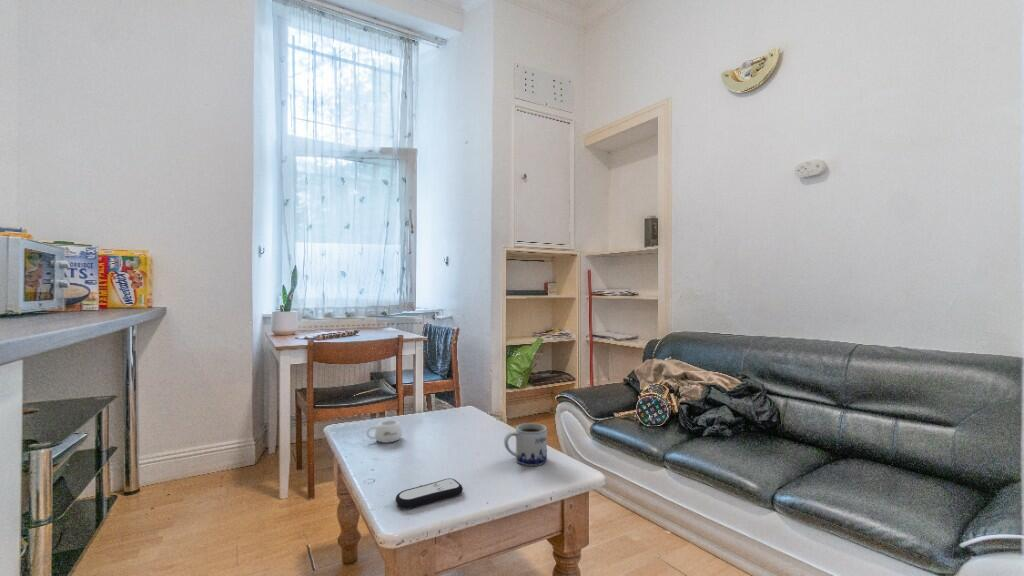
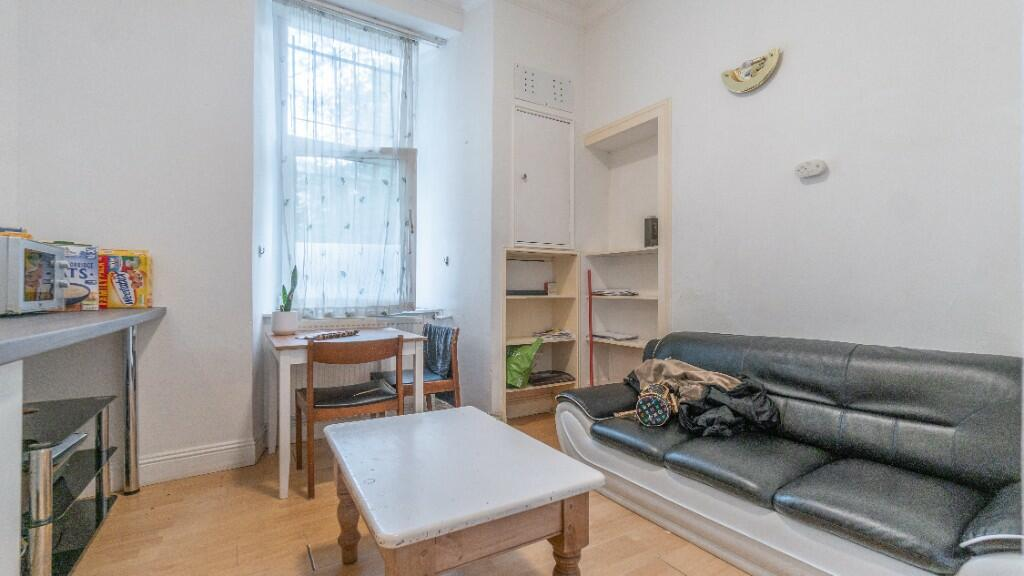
- mug [365,419,403,444]
- mug [503,422,548,467]
- remote control [394,477,464,509]
